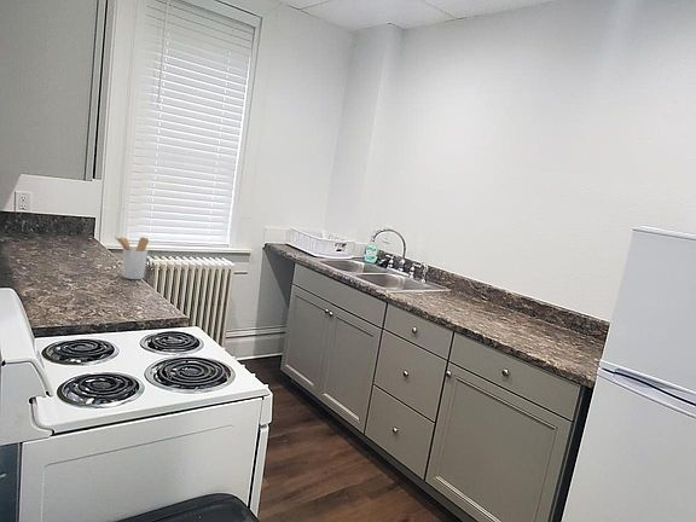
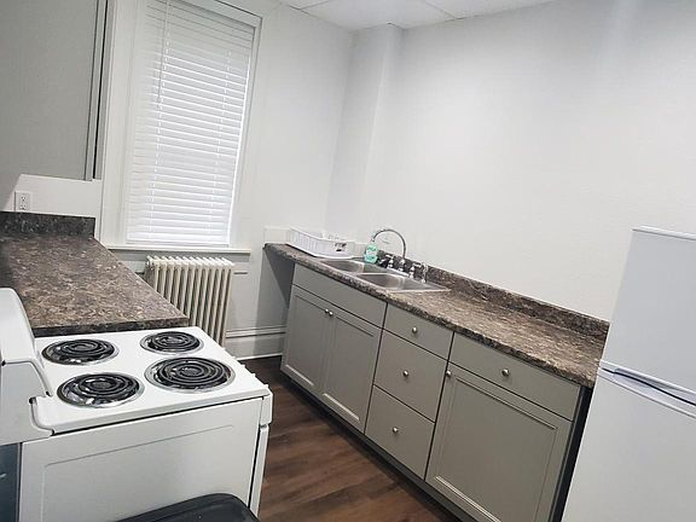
- utensil holder [112,234,150,280]
